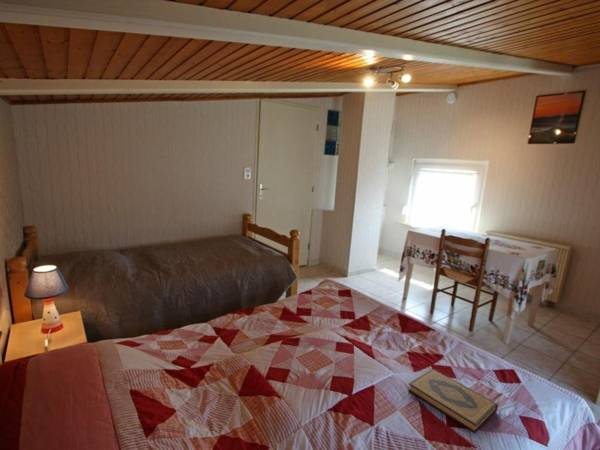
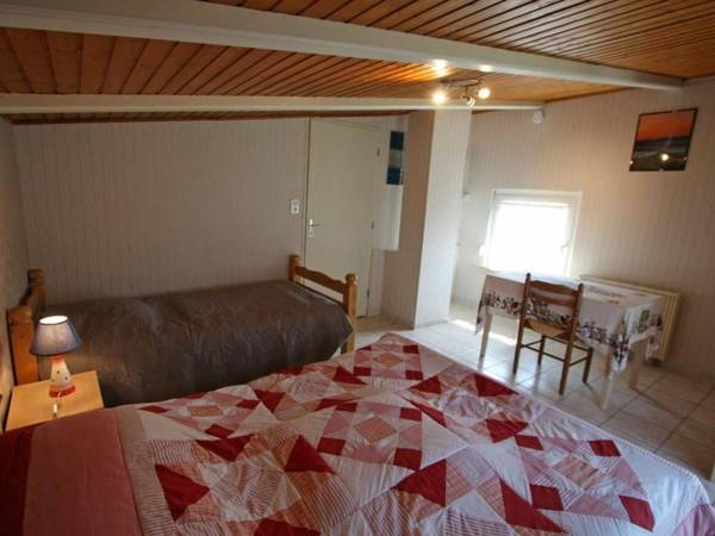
- hardback book [407,368,499,434]
